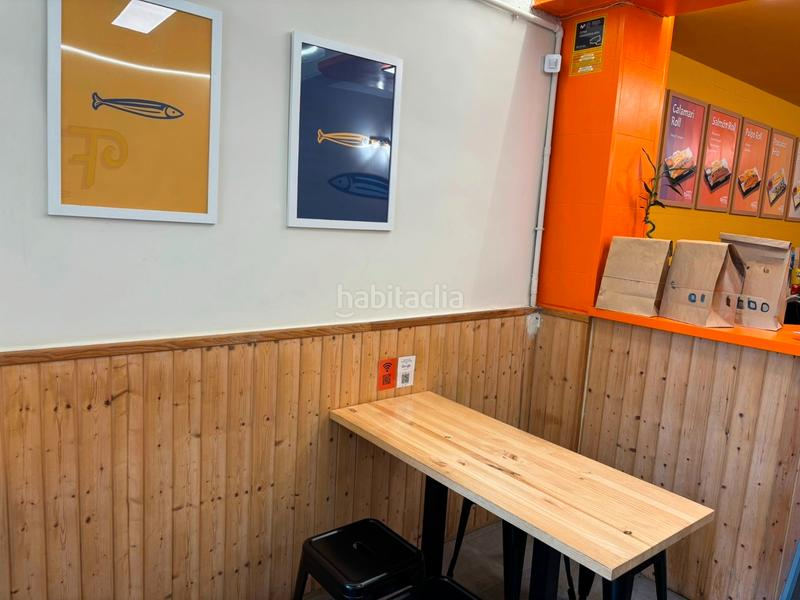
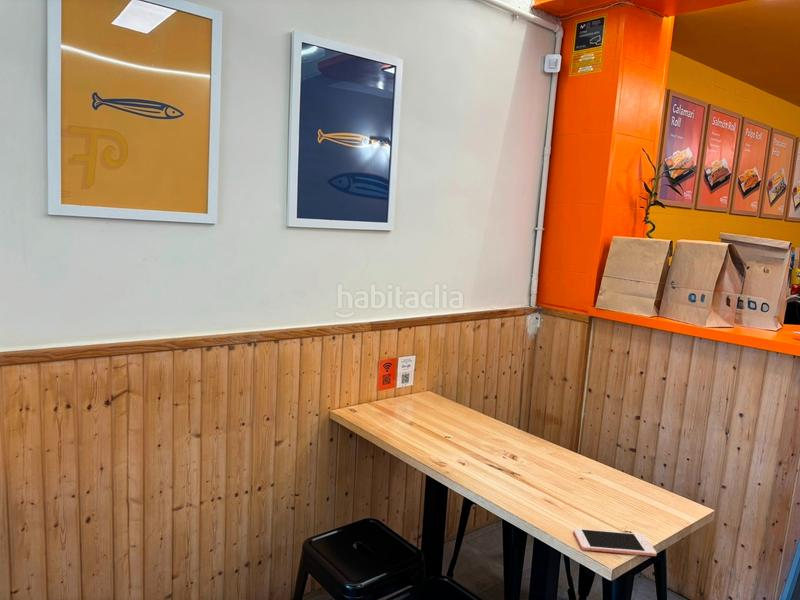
+ cell phone [573,527,658,557]
